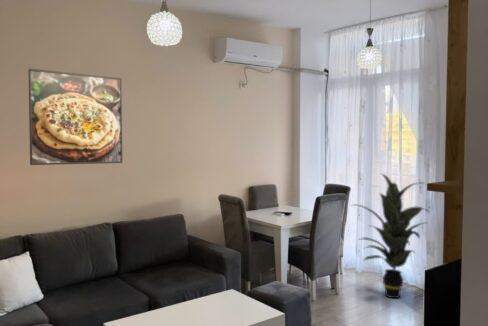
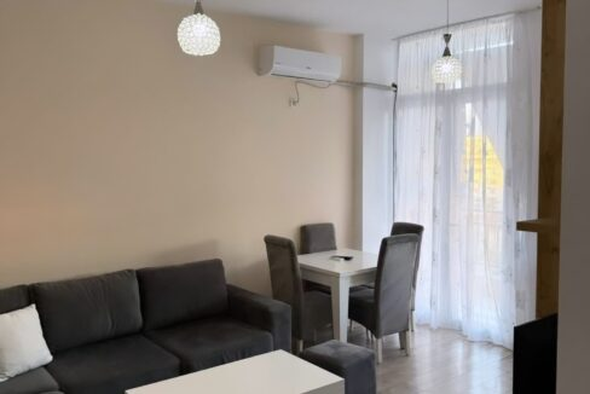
- indoor plant [349,173,430,299]
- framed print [27,68,124,166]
